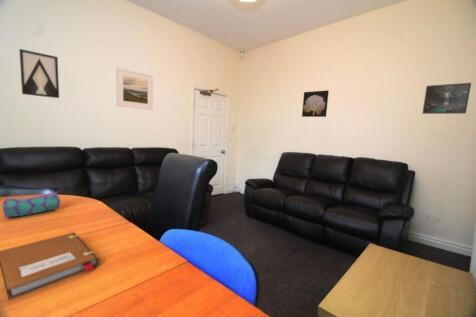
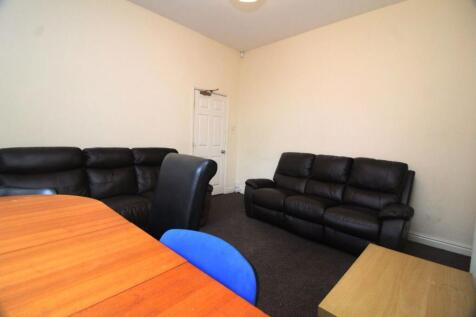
- wall art [18,48,60,99]
- pencil case [1,190,61,219]
- notebook [0,231,101,302]
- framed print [421,82,472,115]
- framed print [115,67,154,111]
- wall art [301,89,330,118]
